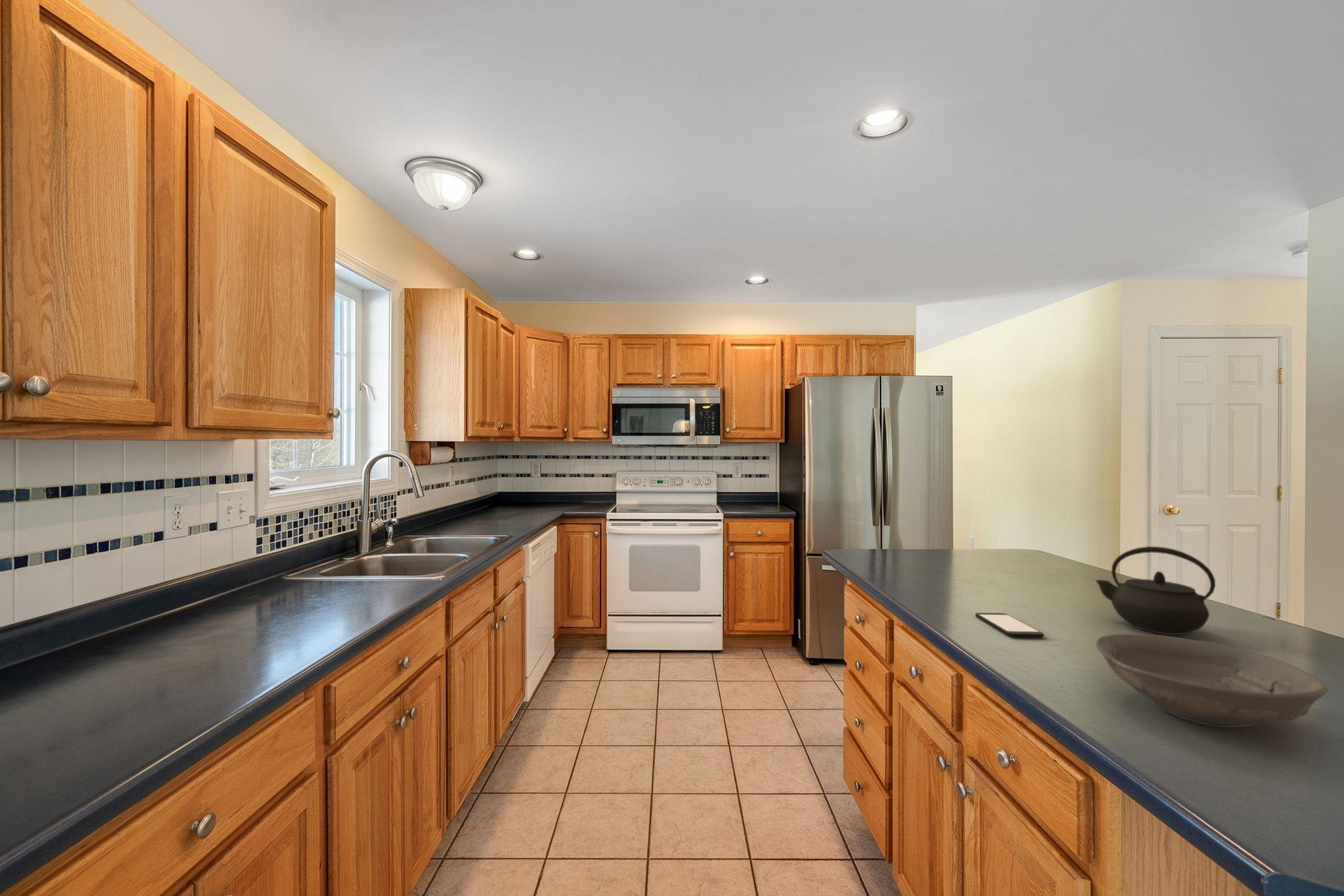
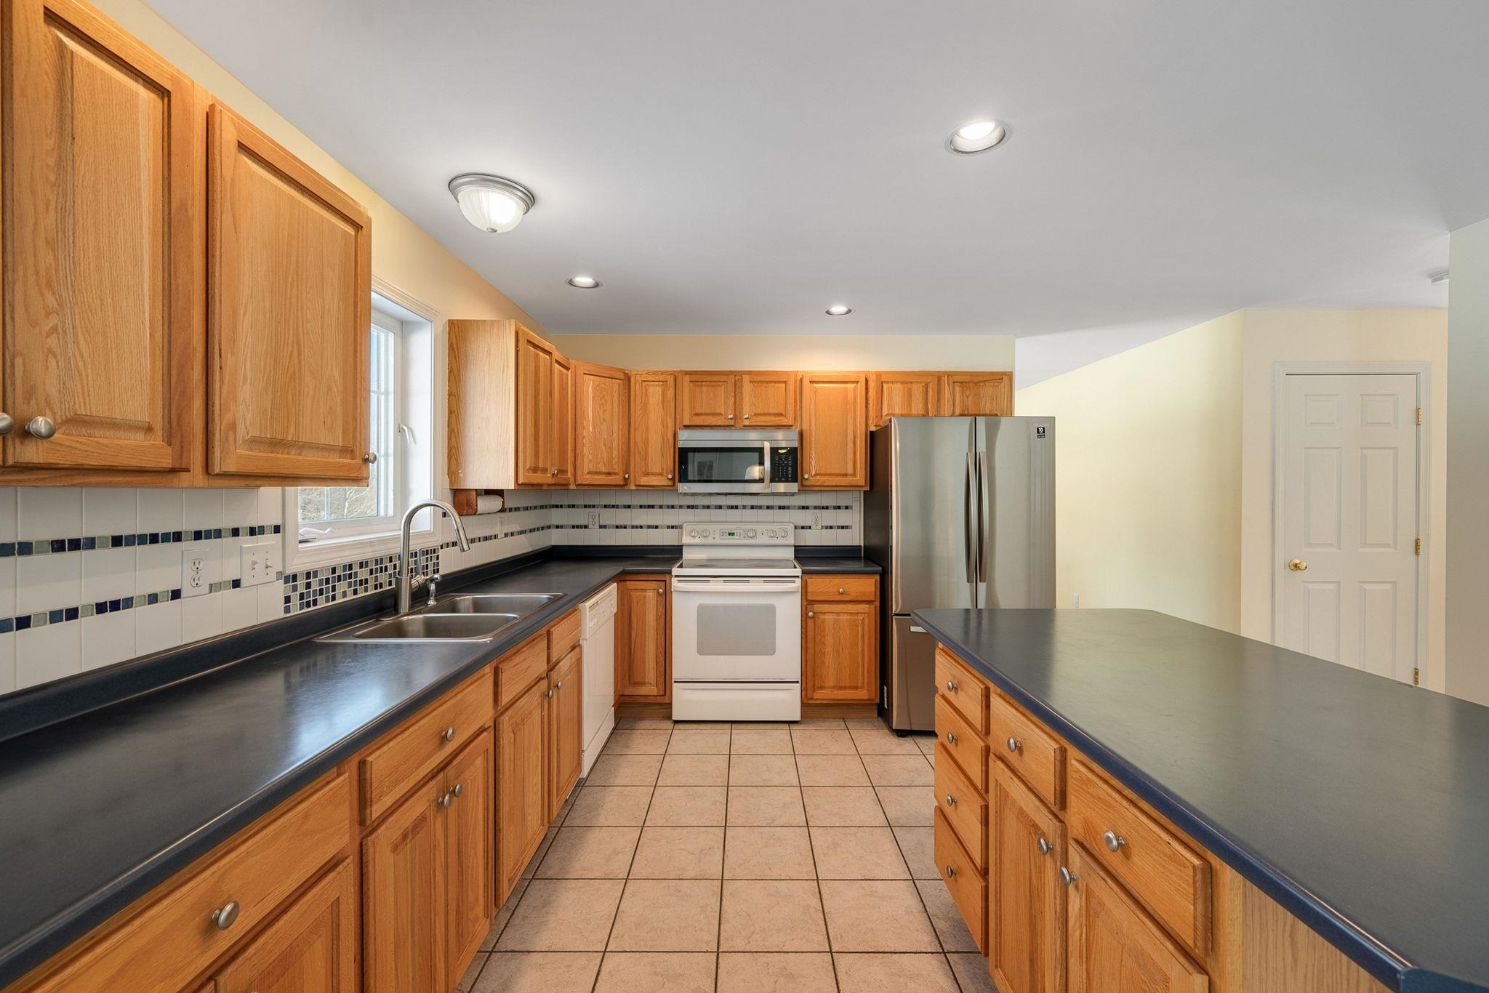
- bowl [1095,633,1329,728]
- kettle [1095,546,1216,636]
- smartphone [975,612,1045,638]
